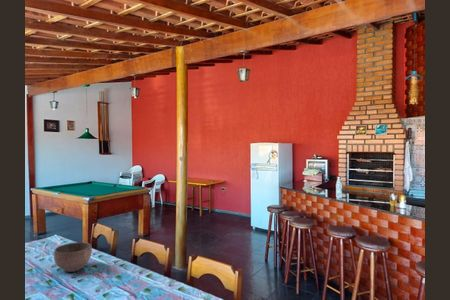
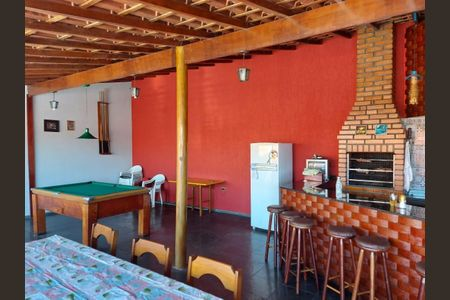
- bowl [53,241,93,273]
